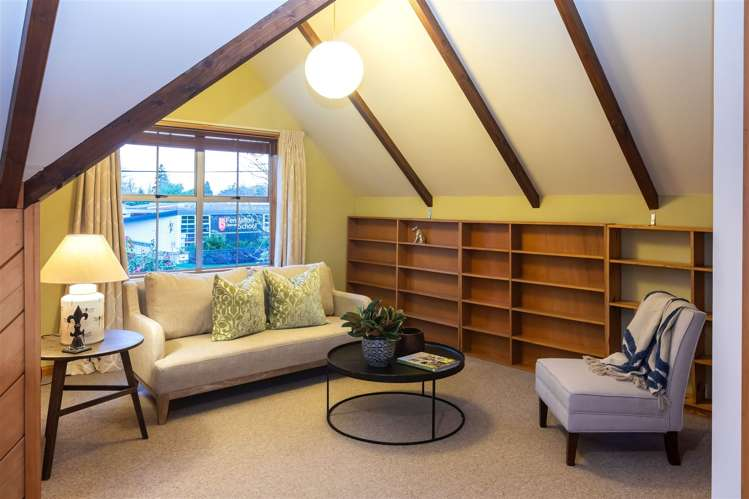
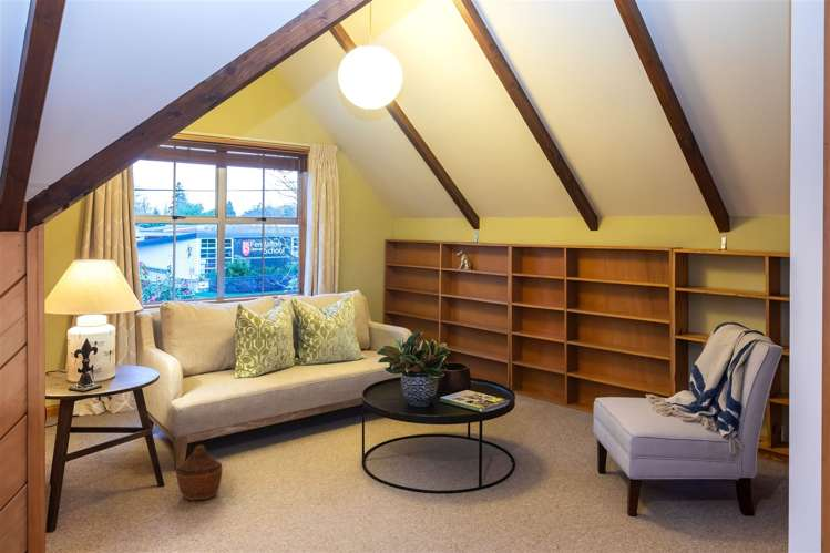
+ woven basket [175,444,223,501]
